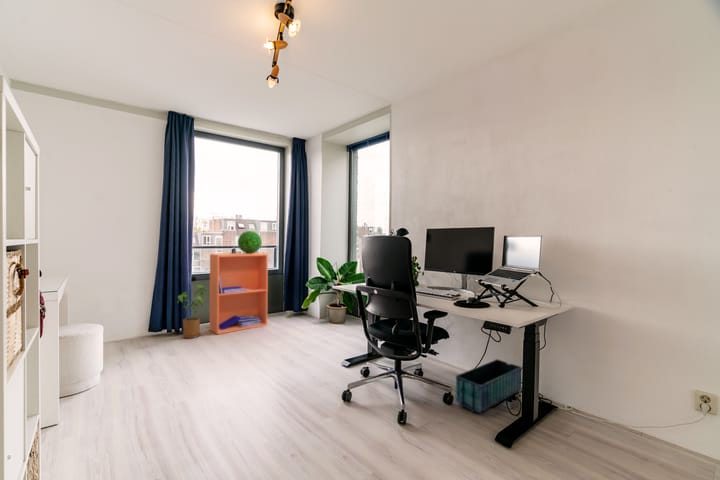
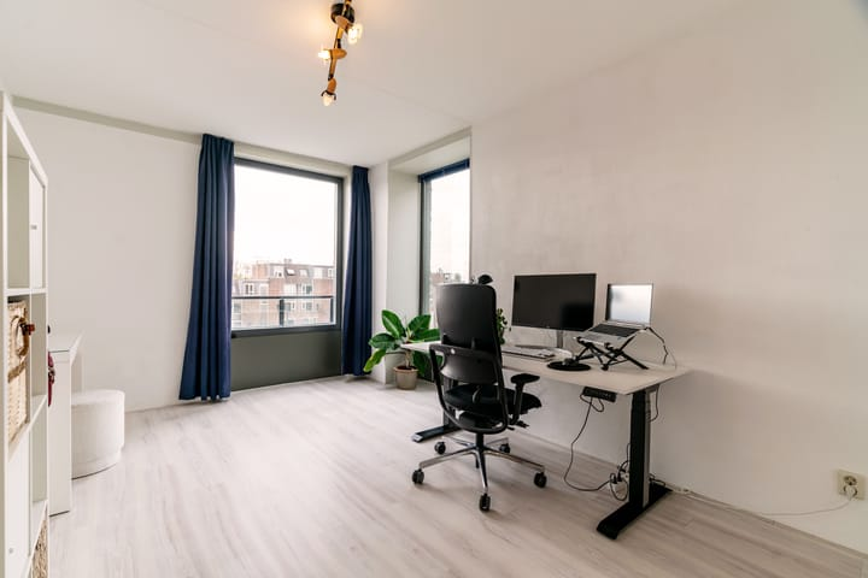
- house plant [177,284,210,339]
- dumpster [455,358,523,414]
- decorative sphere [237,230,263,254]
- bookshelf [209,252,269,335]
